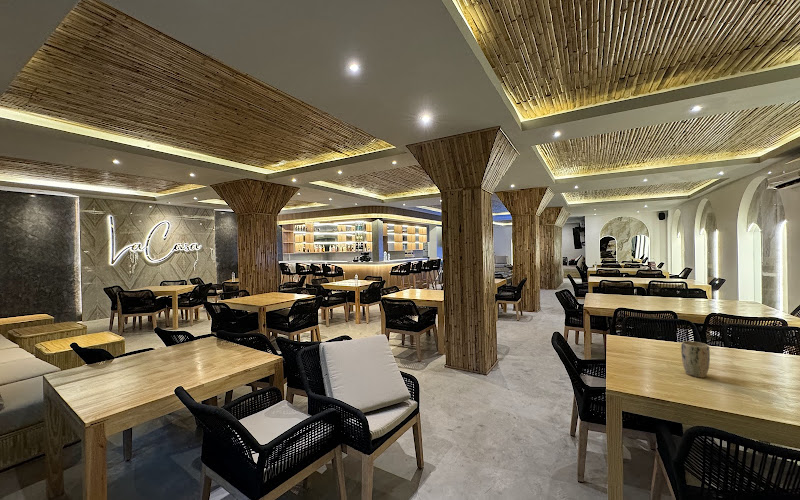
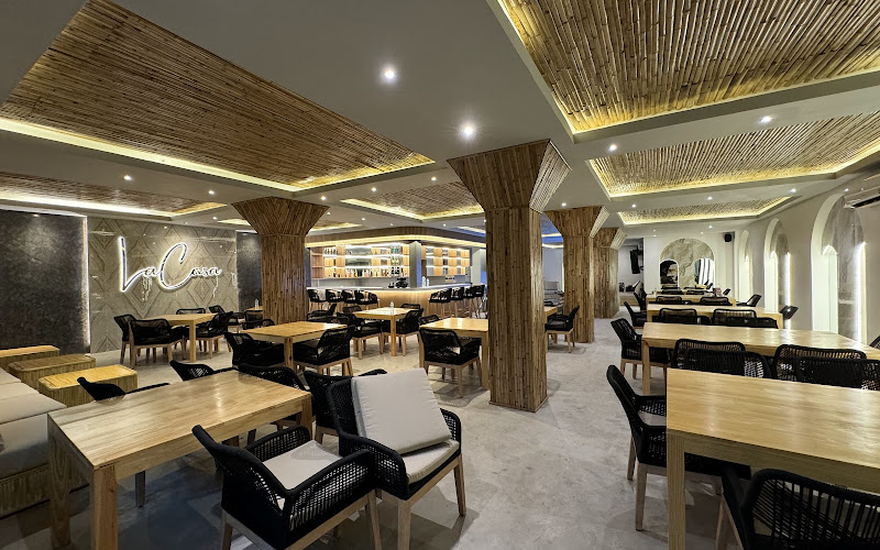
- plant pot [680,340,711,379]
